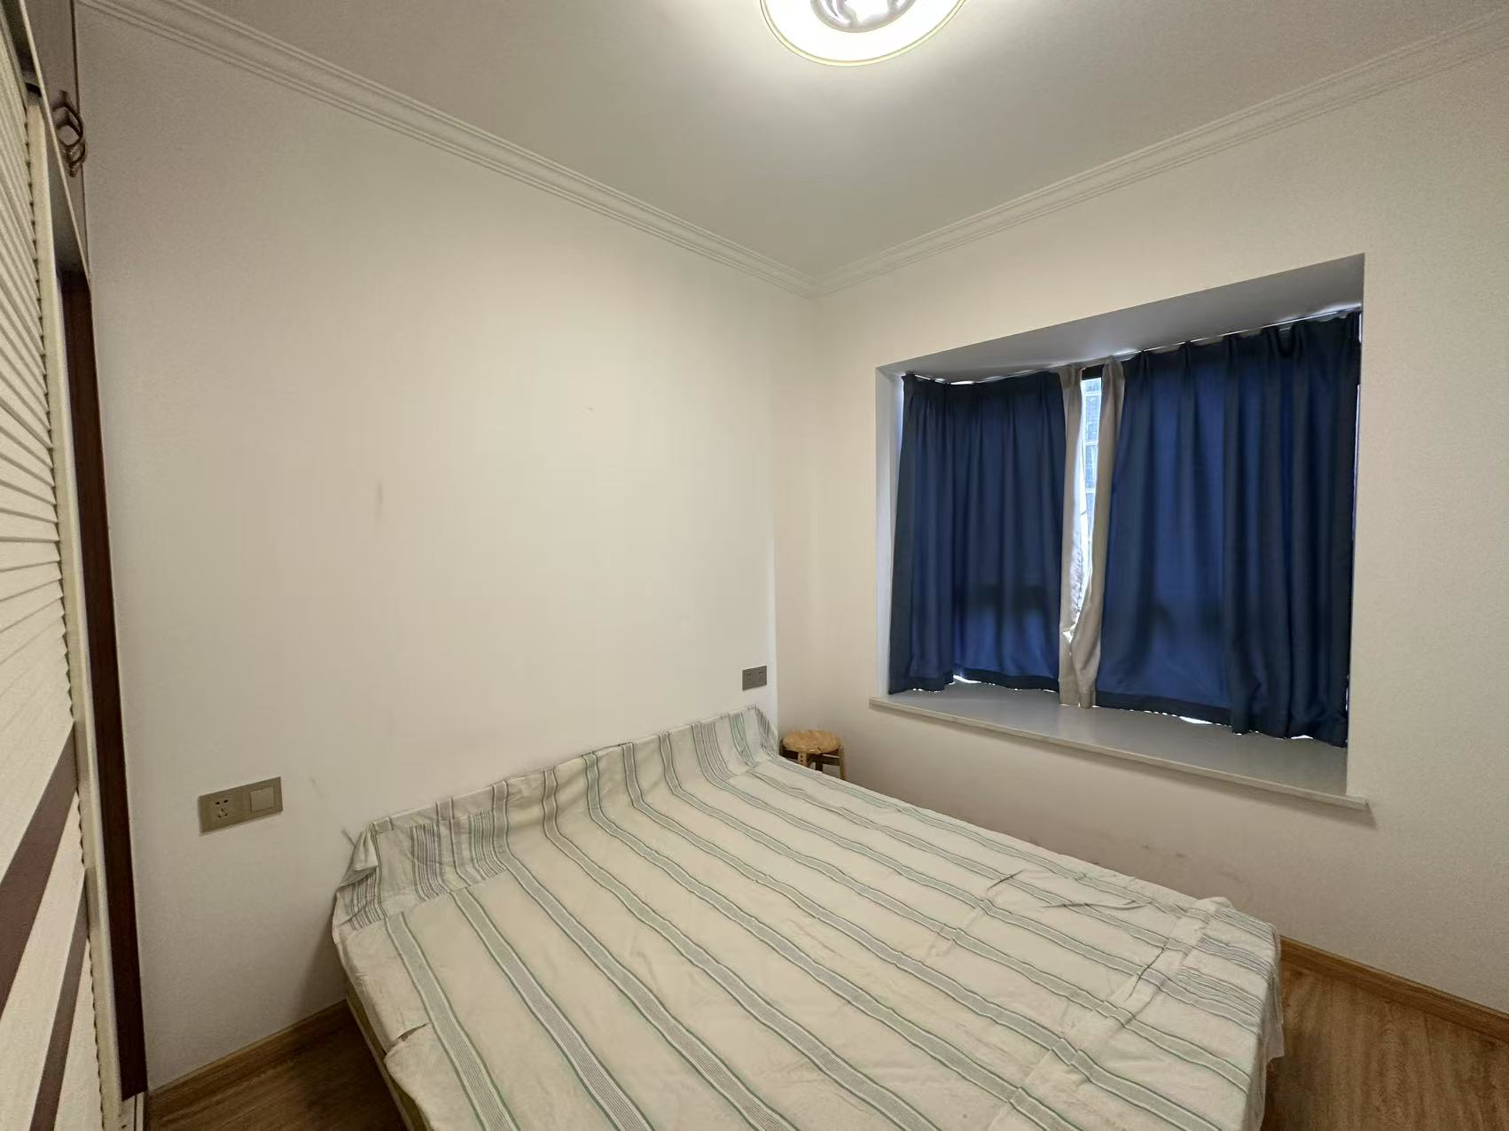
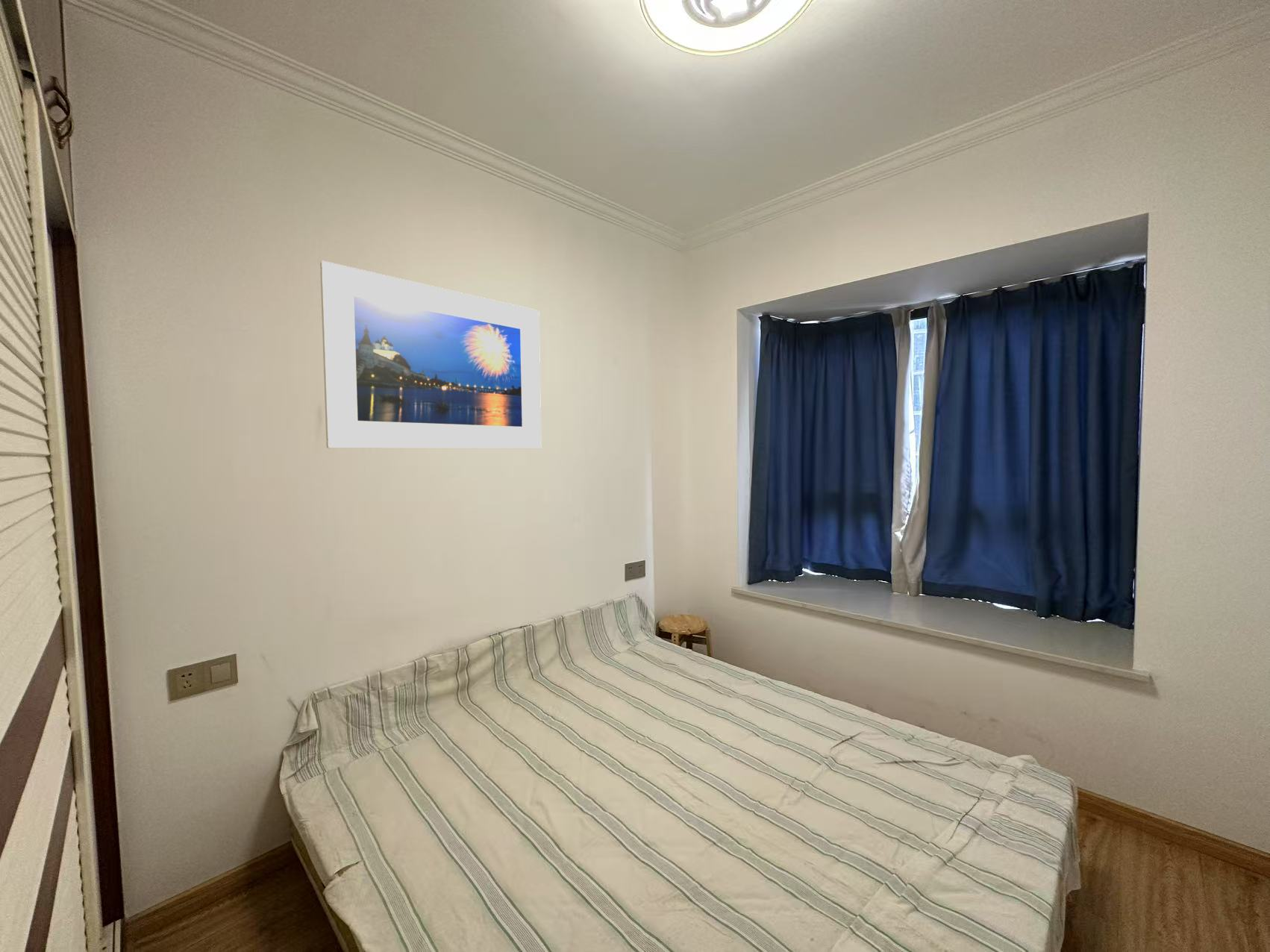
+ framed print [319,260,542,449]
